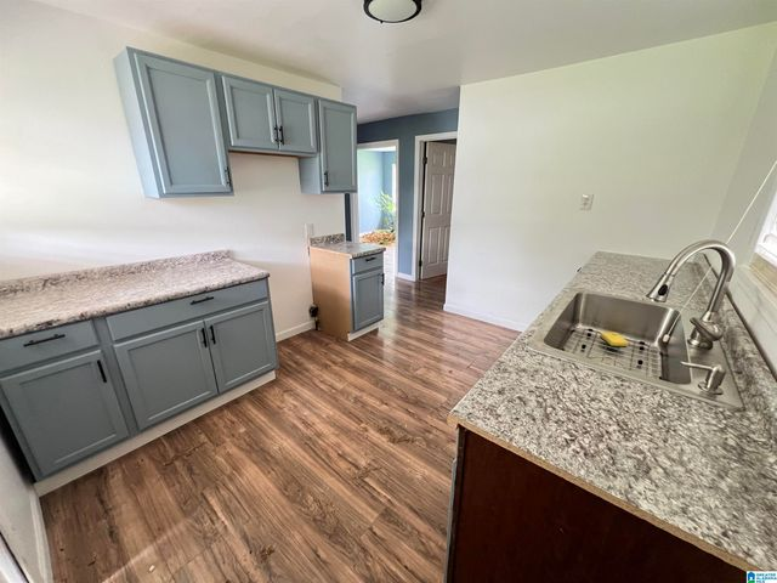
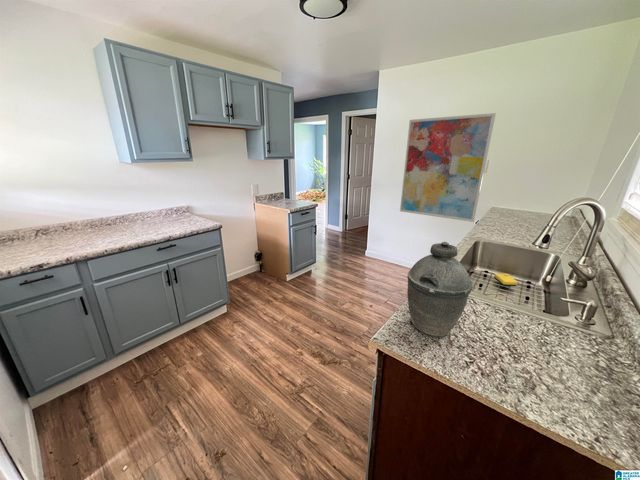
+ wall art [399,112,497,223]
+ kettle [406,241,473,337]
